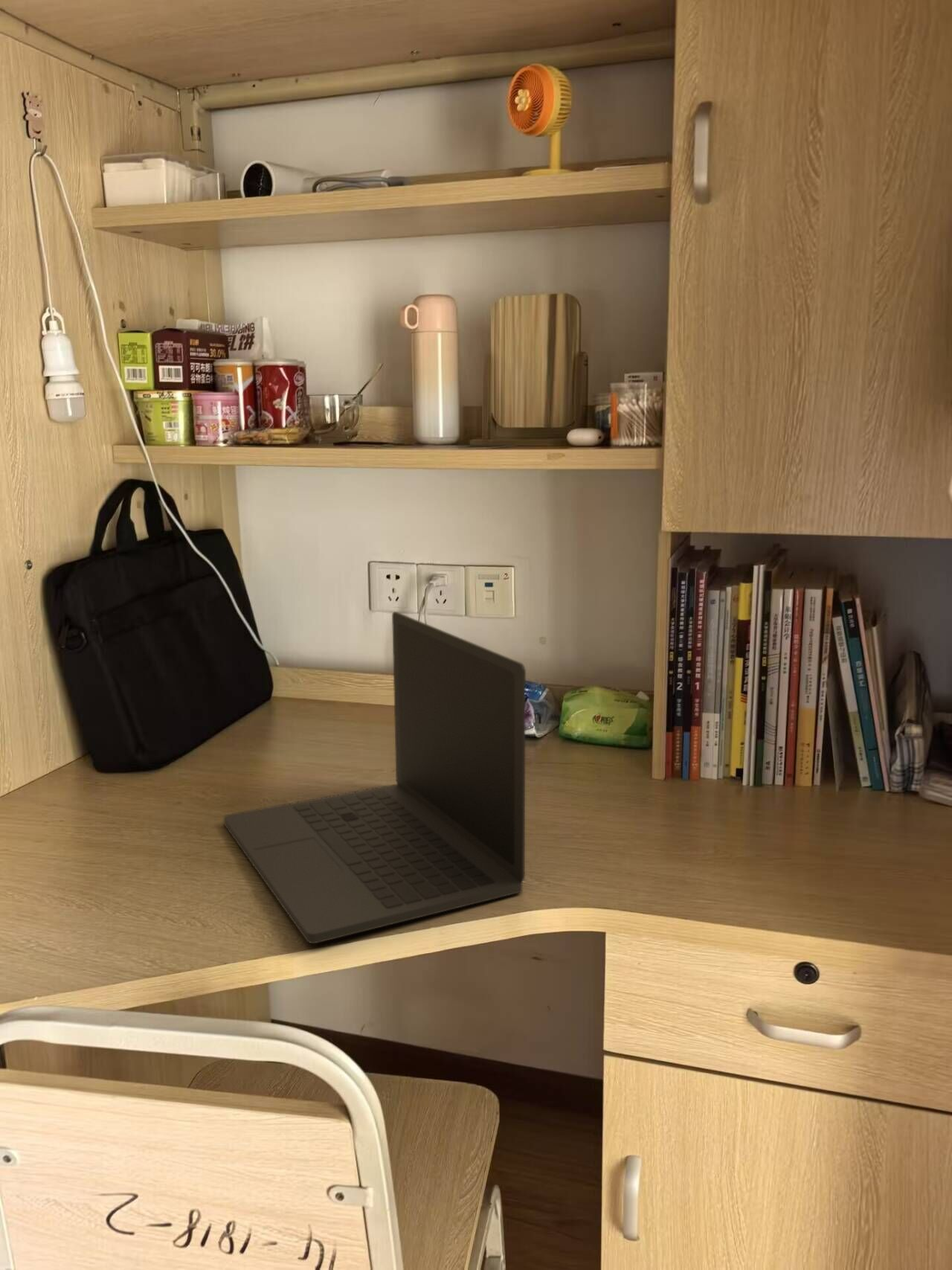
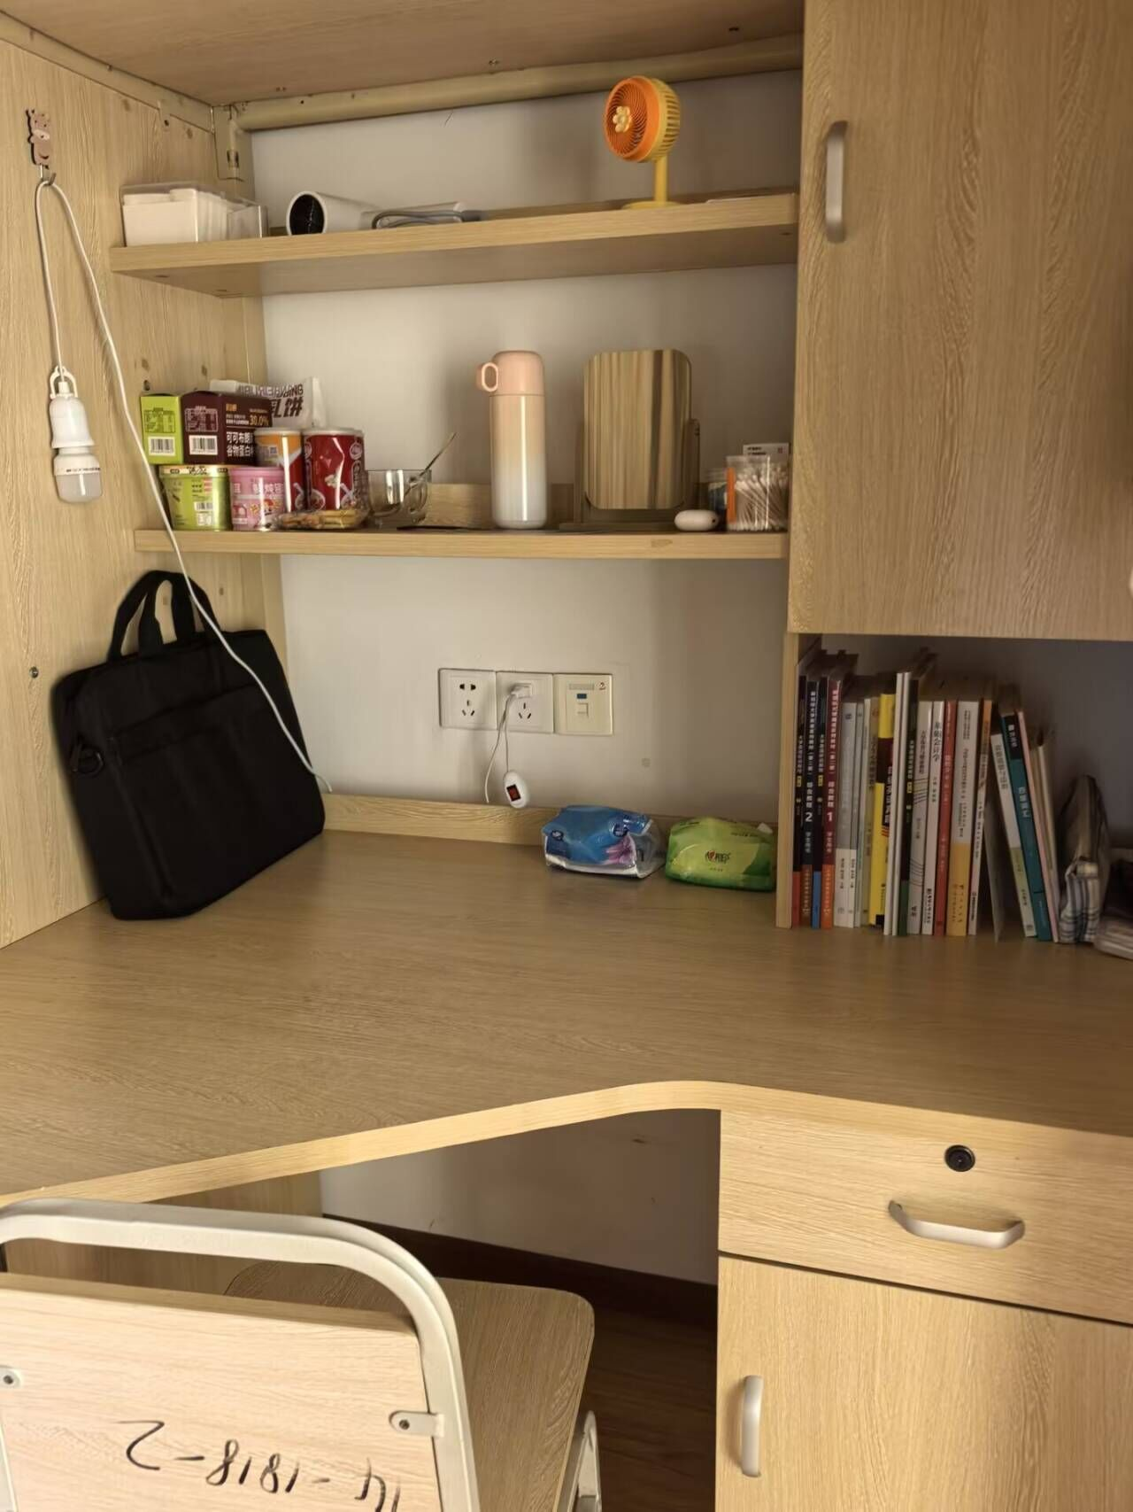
- laptop [223,611,527,944]
